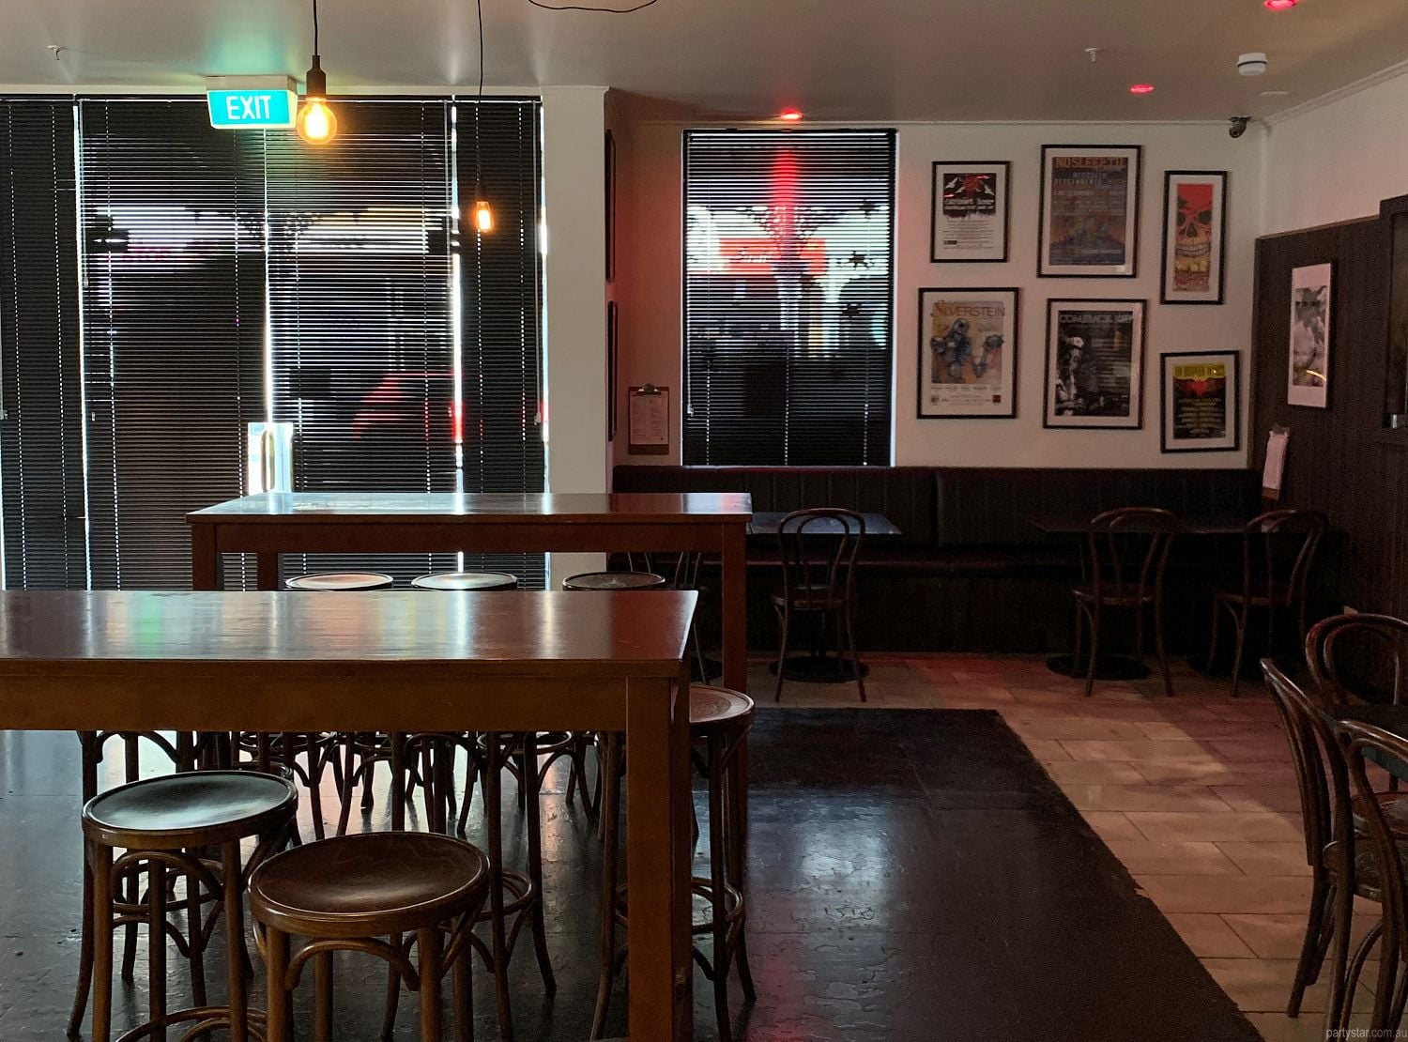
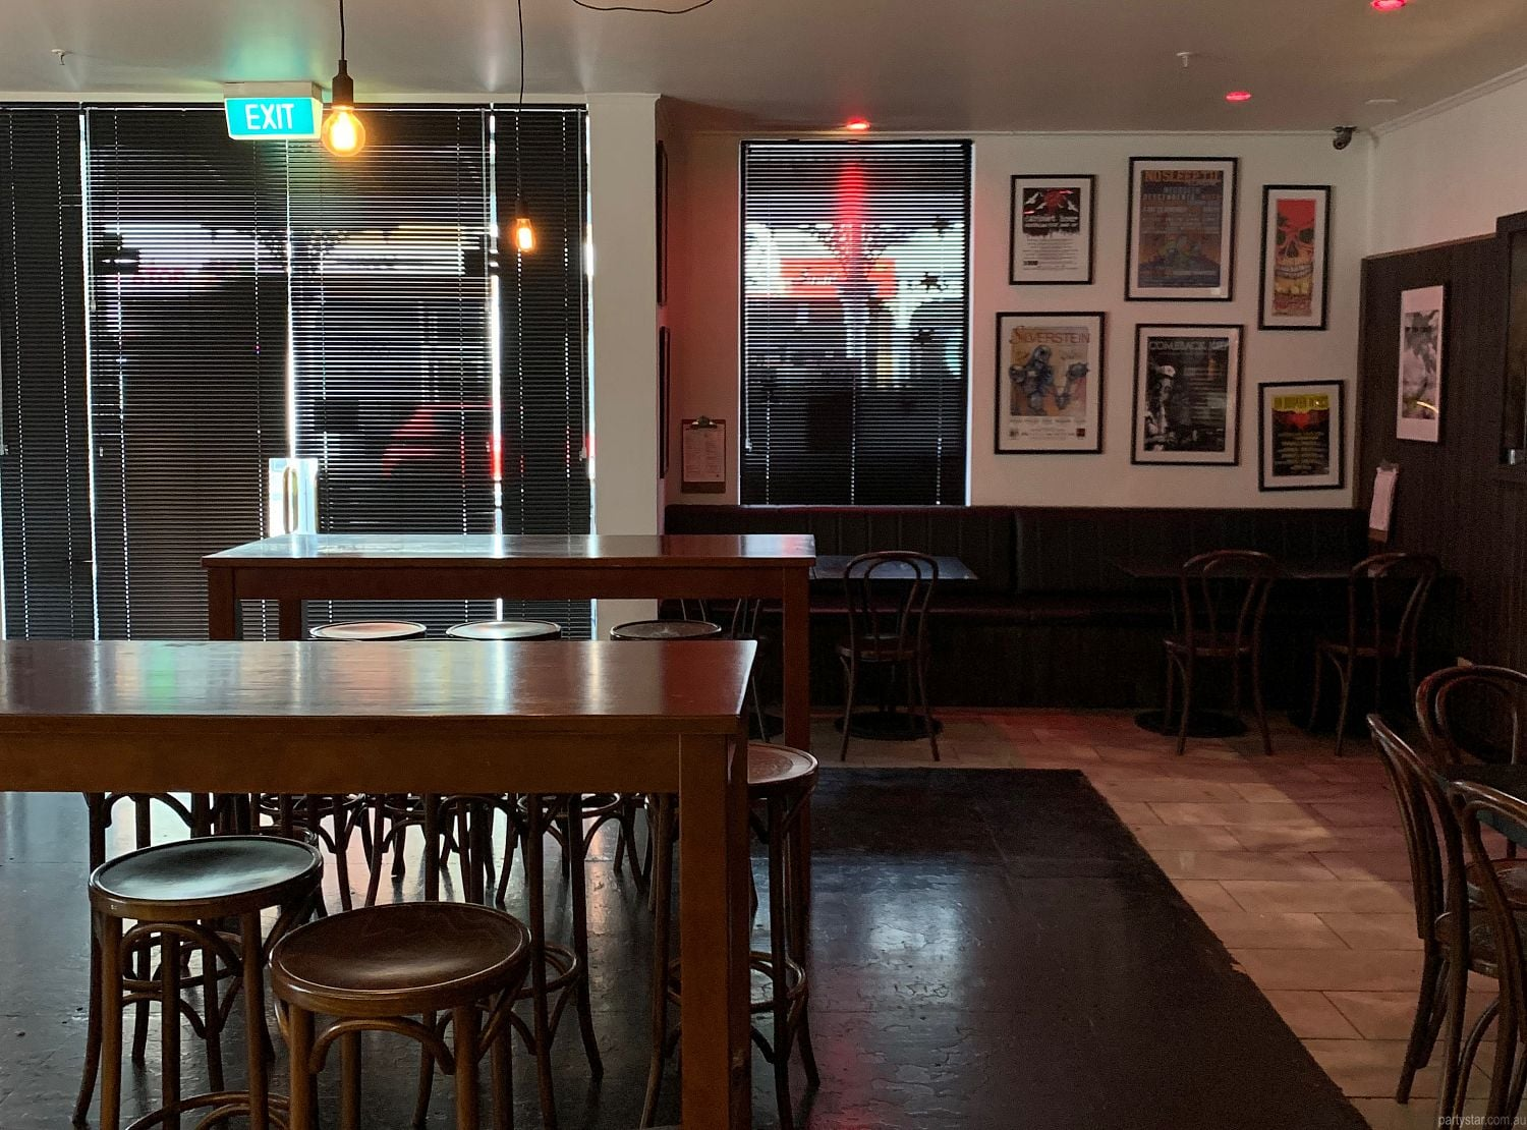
- smoke detector [1236,51,1268,76]
